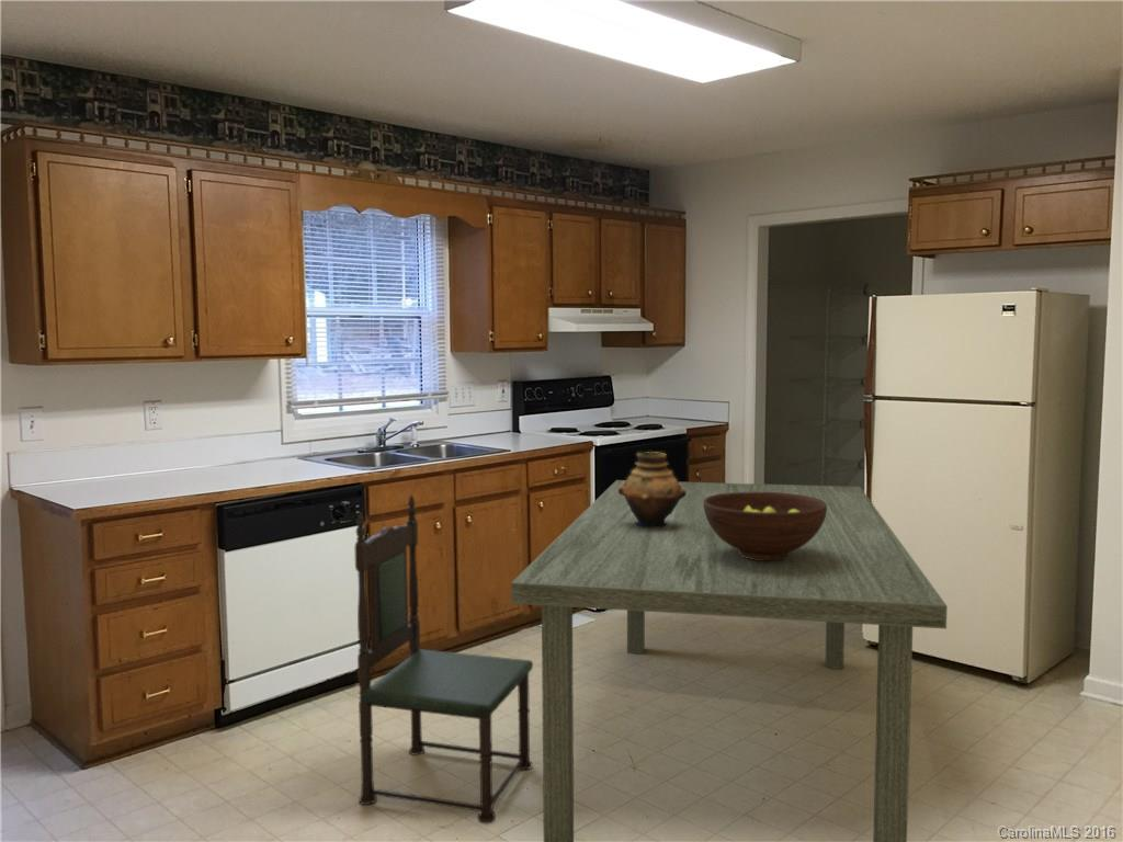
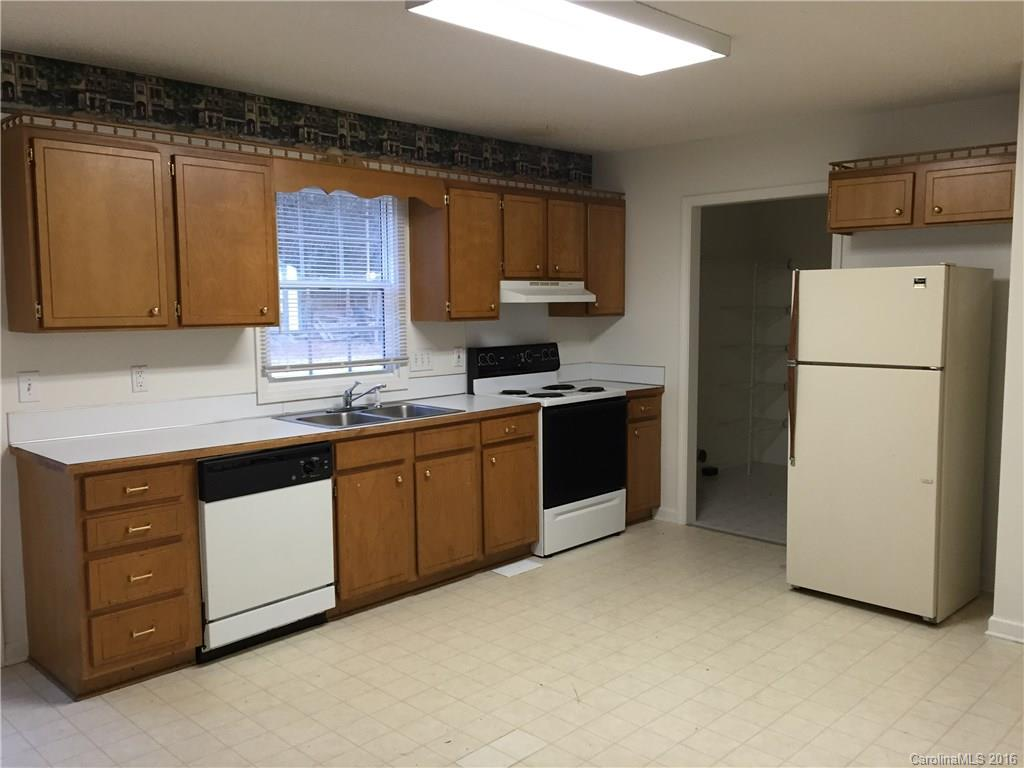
- fruit bowl [704,492,827,560]
- dining table [510,479,949,842]
- vase [619,451,685,527]
- dining chair [353,493,534,824]
